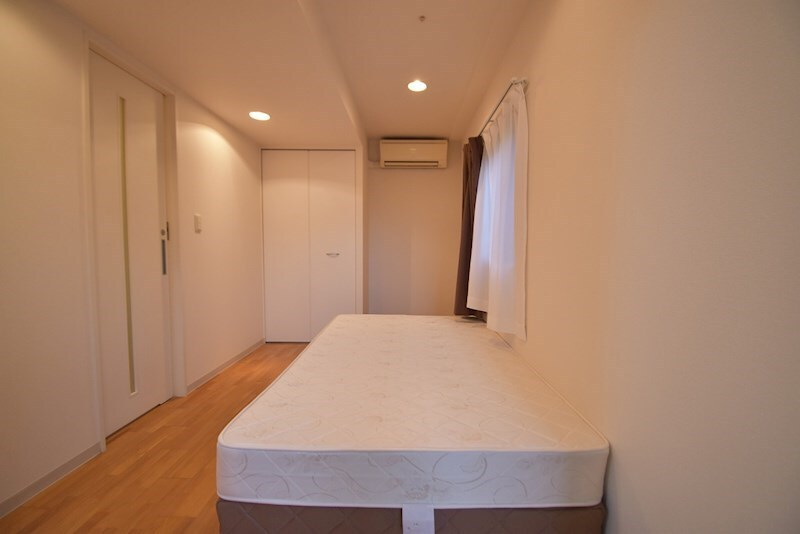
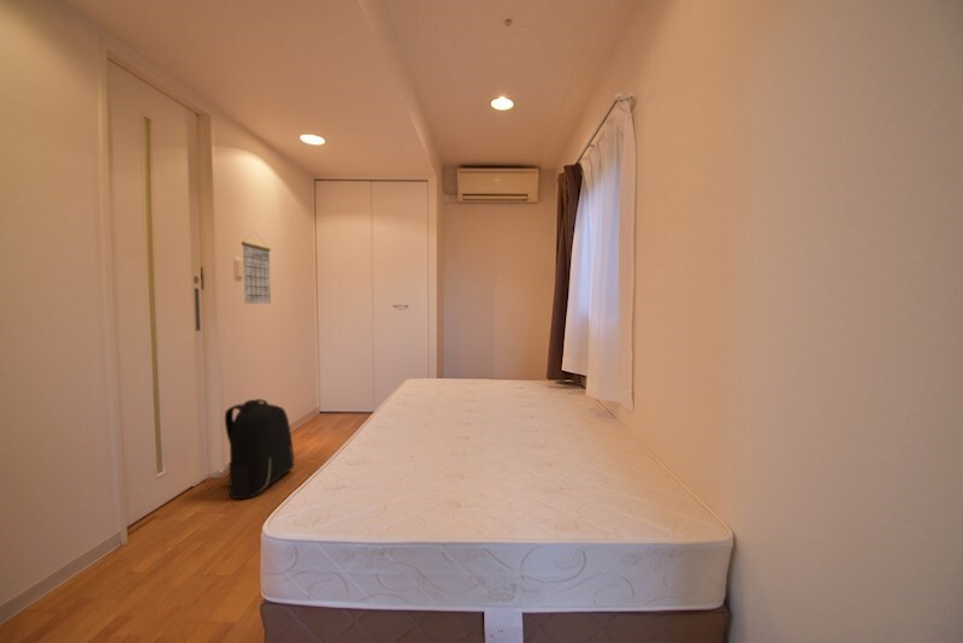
+ calendar [241,232,272,305]
+ backpack [220,399,295,500]
